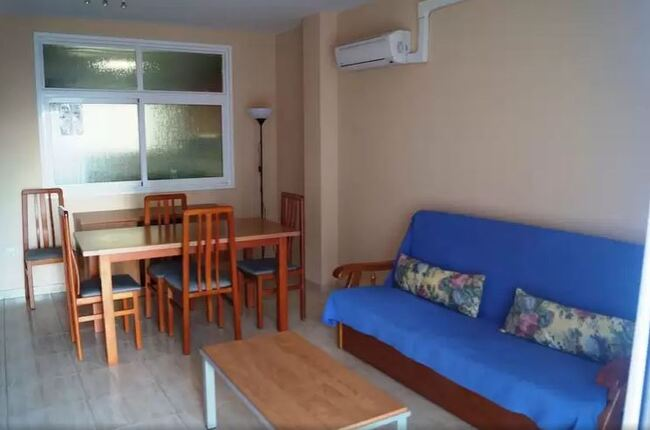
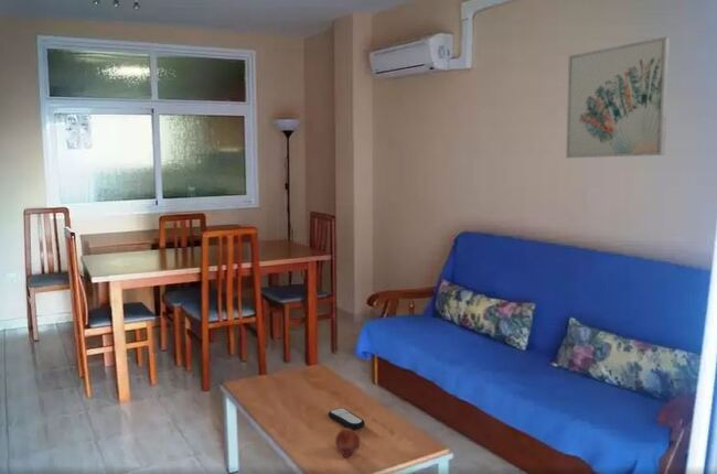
+ wall art [565,35,671,159]
+ fruit [334,427,361,459]
+ remote control [328,407,365,430]
